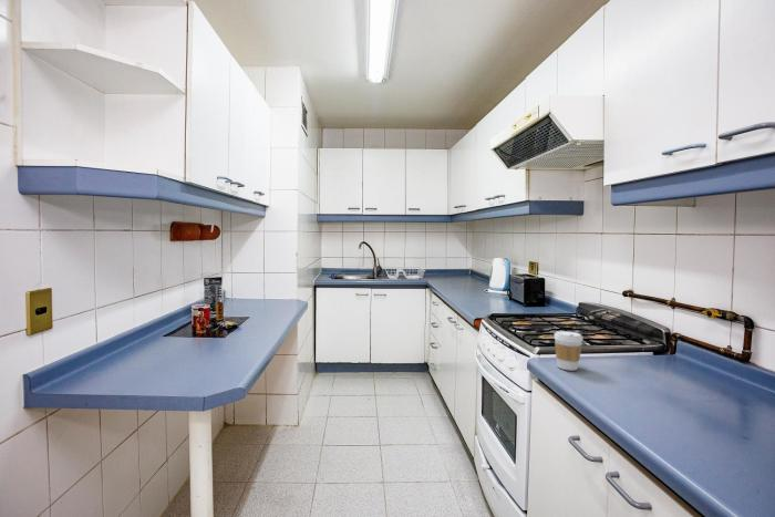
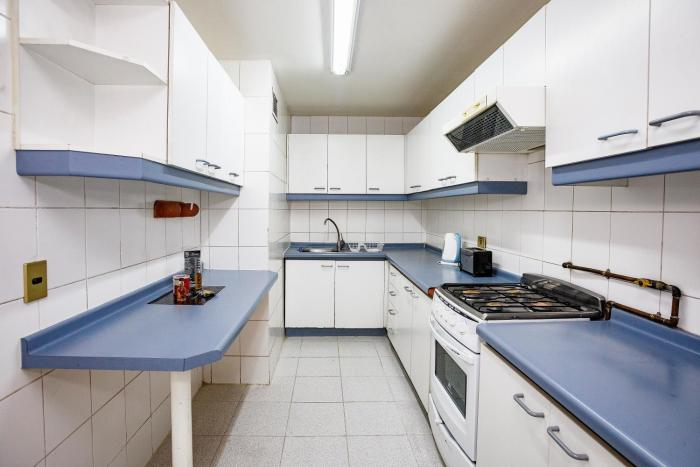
- coffee cup [552,330,583,372]
